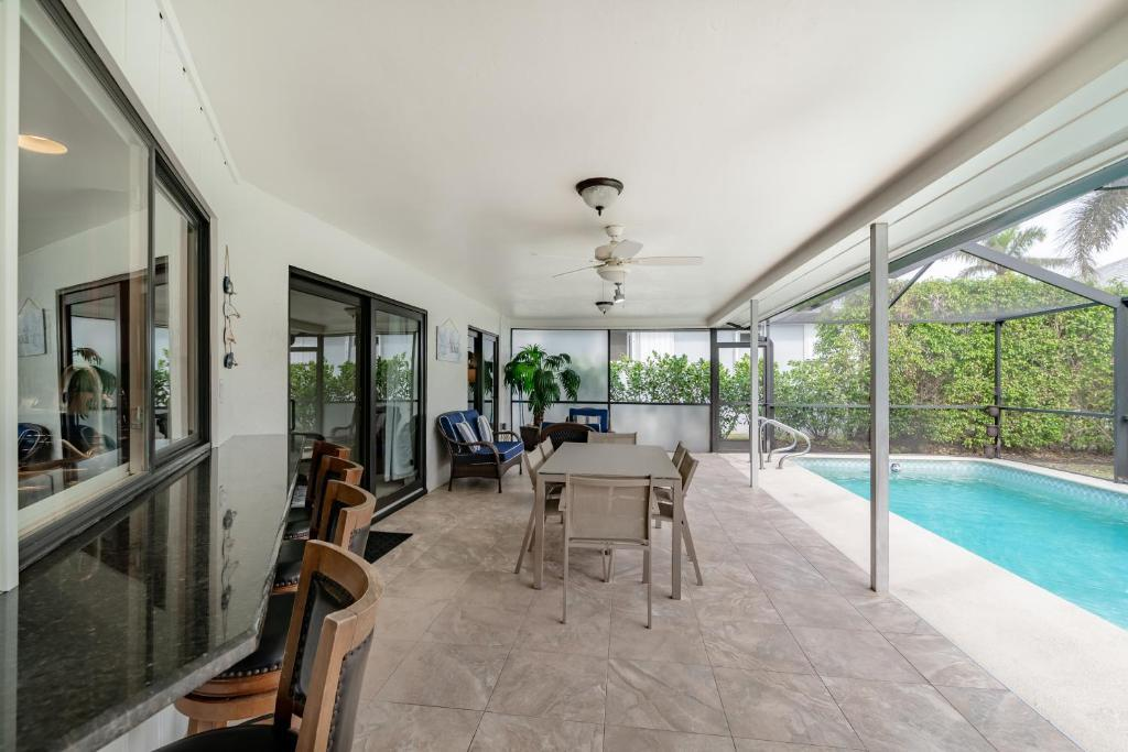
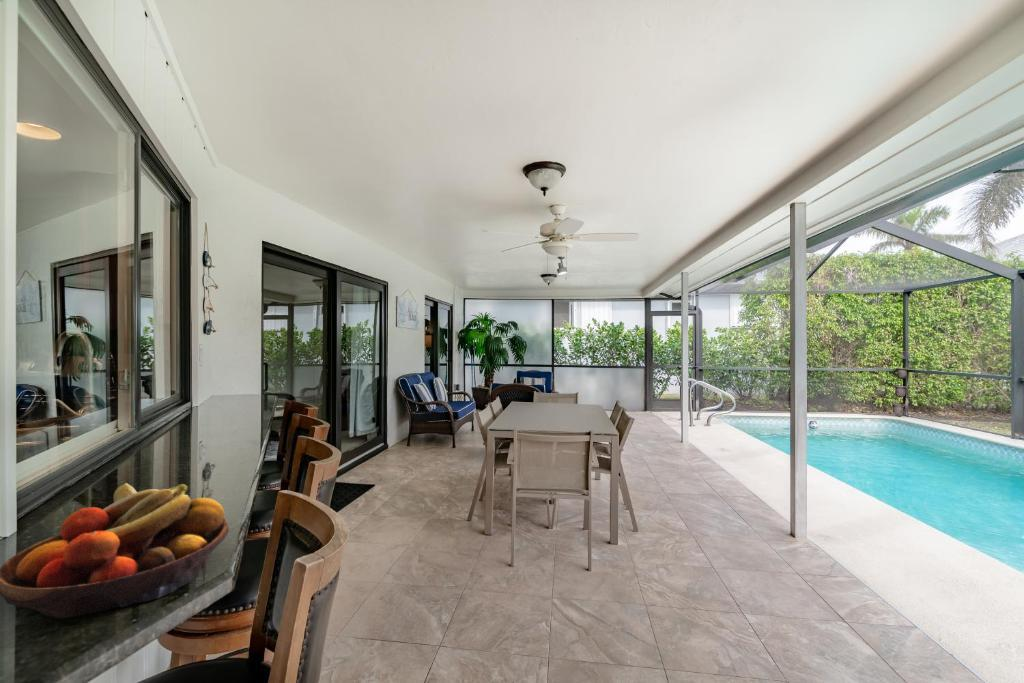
+ fruit bowl [0,482,230,620]
